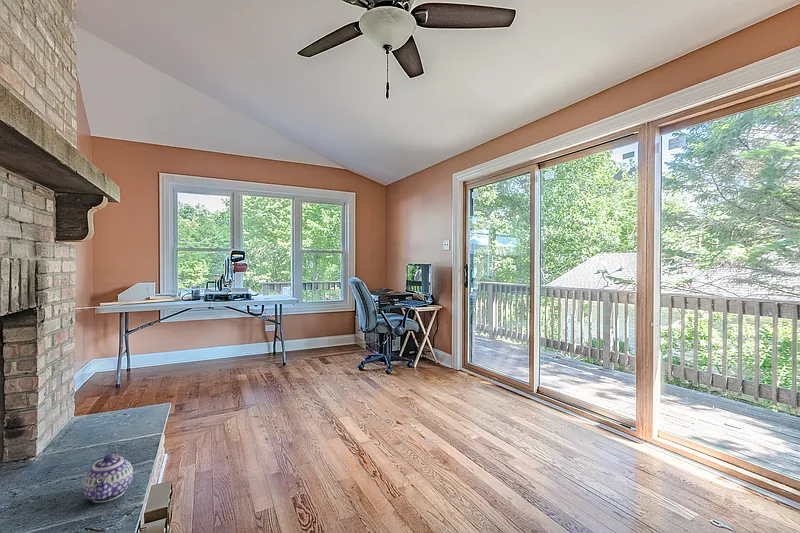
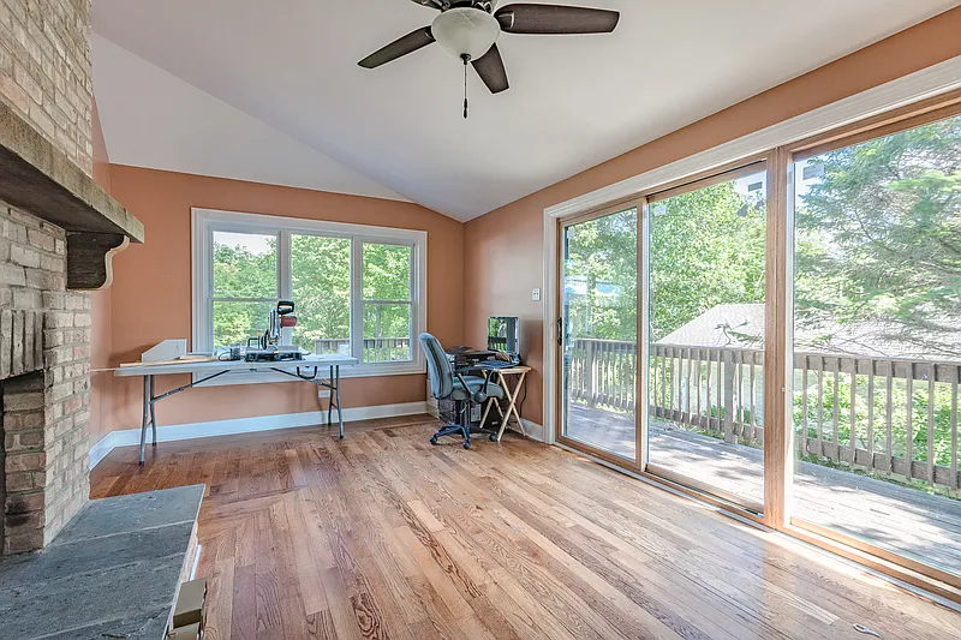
- teapot [82,450,134,504]
